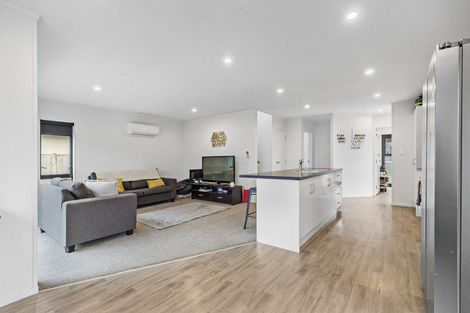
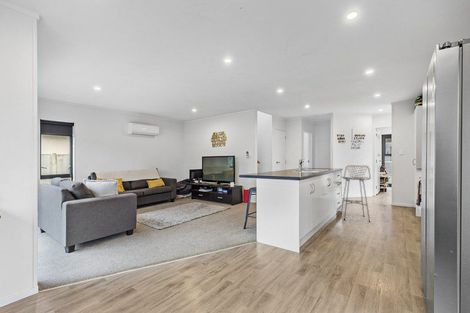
+ bar stool [340,164,372,223]
